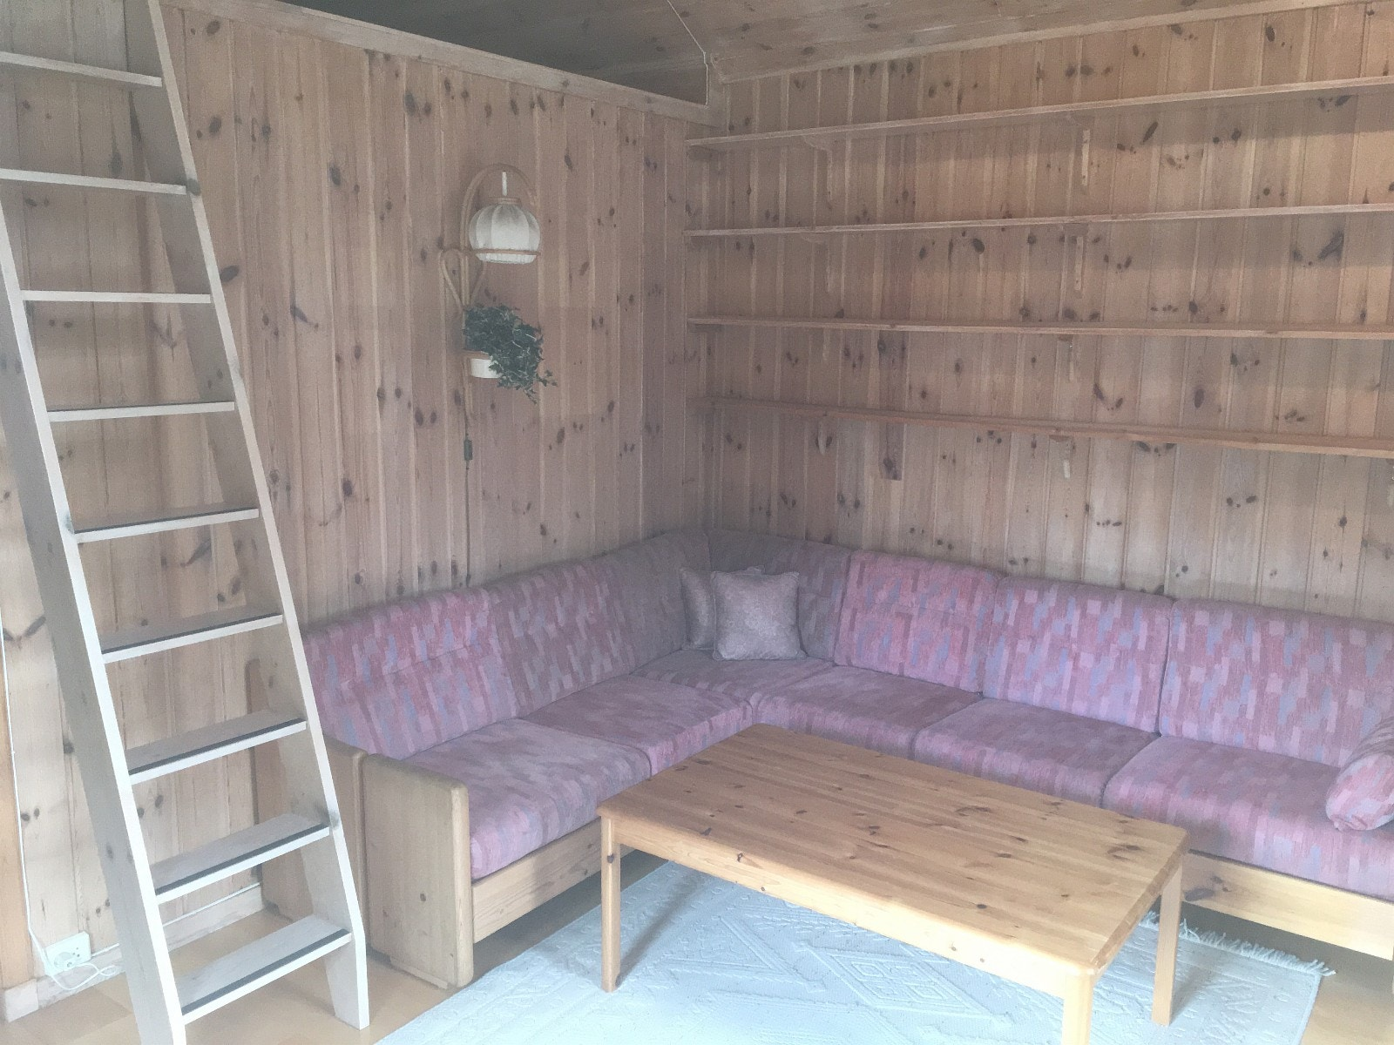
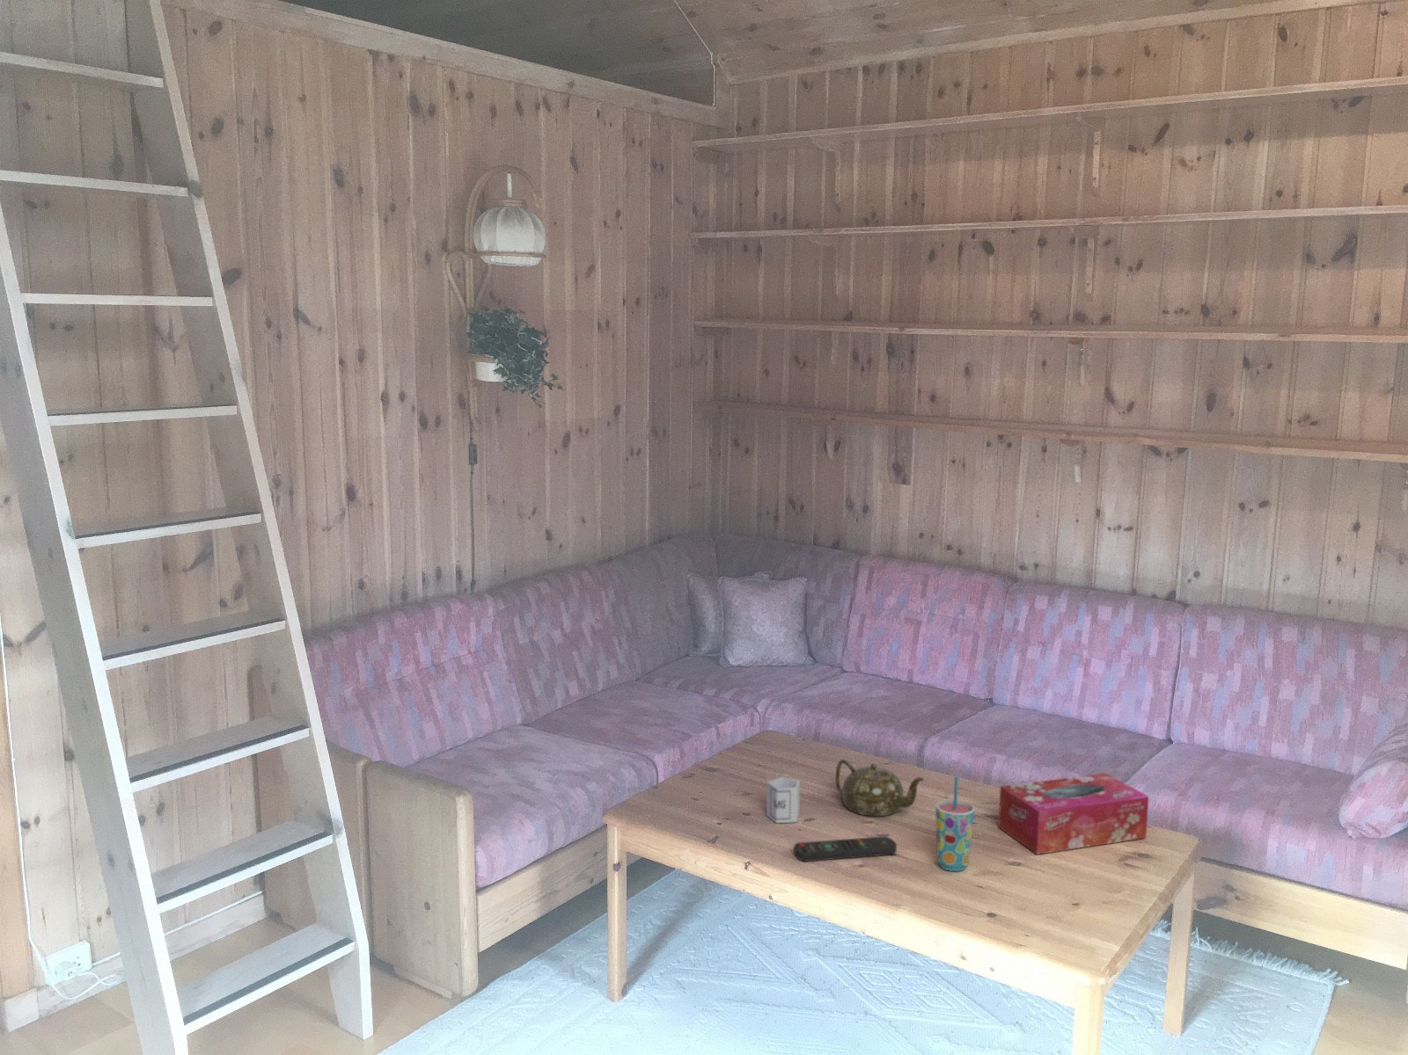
+ cup [935,777,975,872]
+ tissue box [998,772,1150,856]
+ remote control [793,836,898,862]
+ teapot [834,759,924,817]
+ cup [766,777,800,823]
